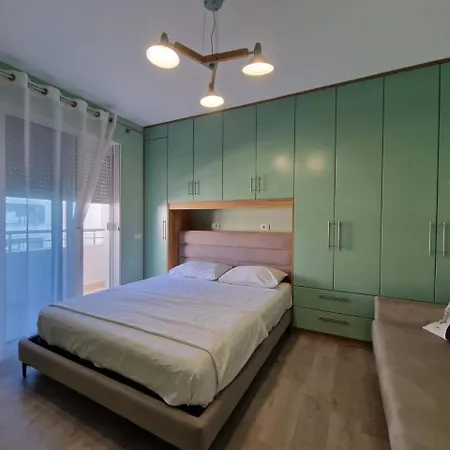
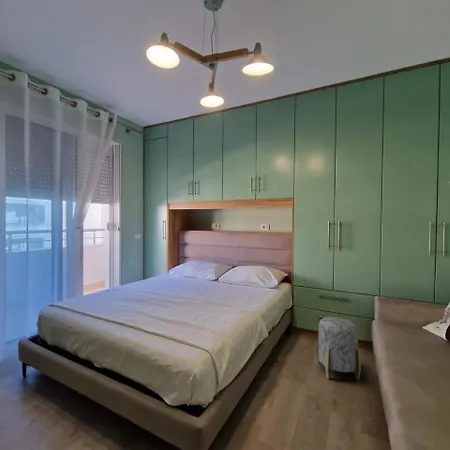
+ stool [316,316,362,381]
